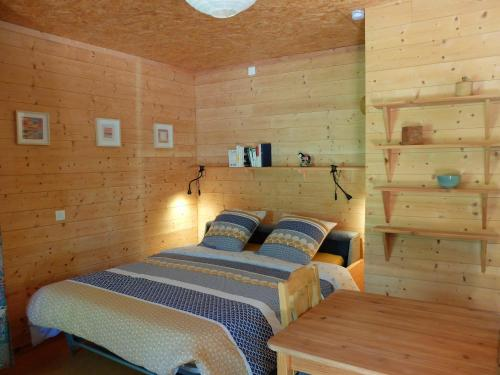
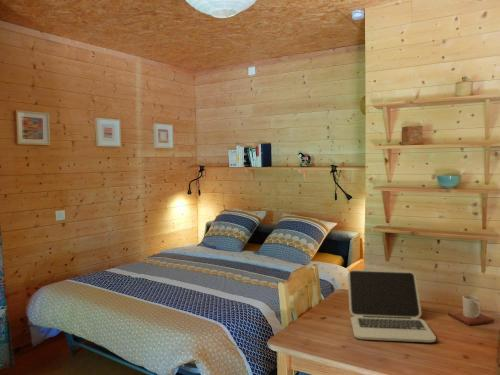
+ laptop [347,269,437,343]
+ mug [447,294,495,326]
